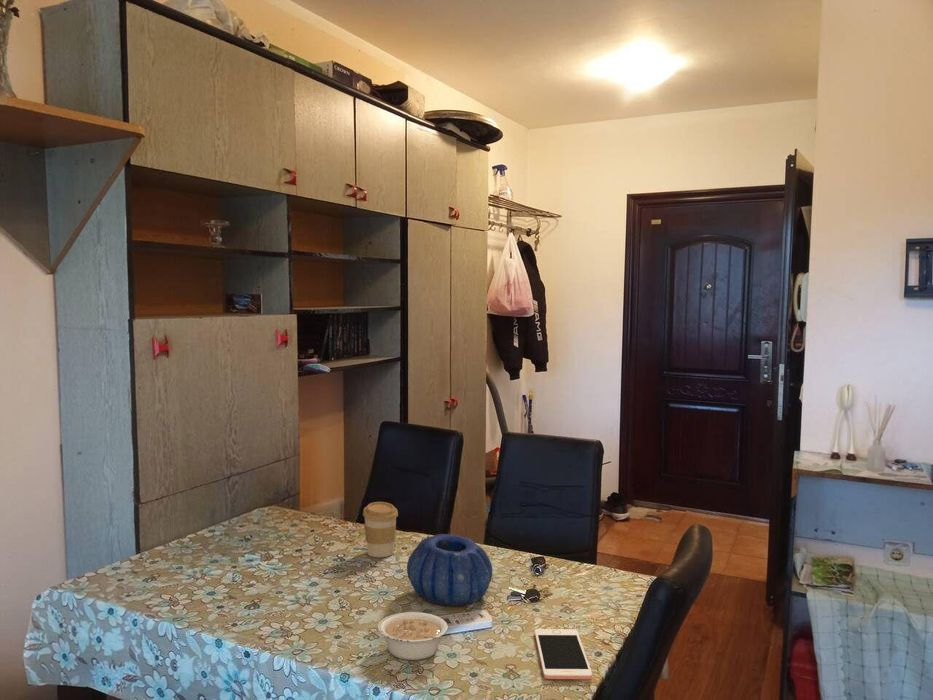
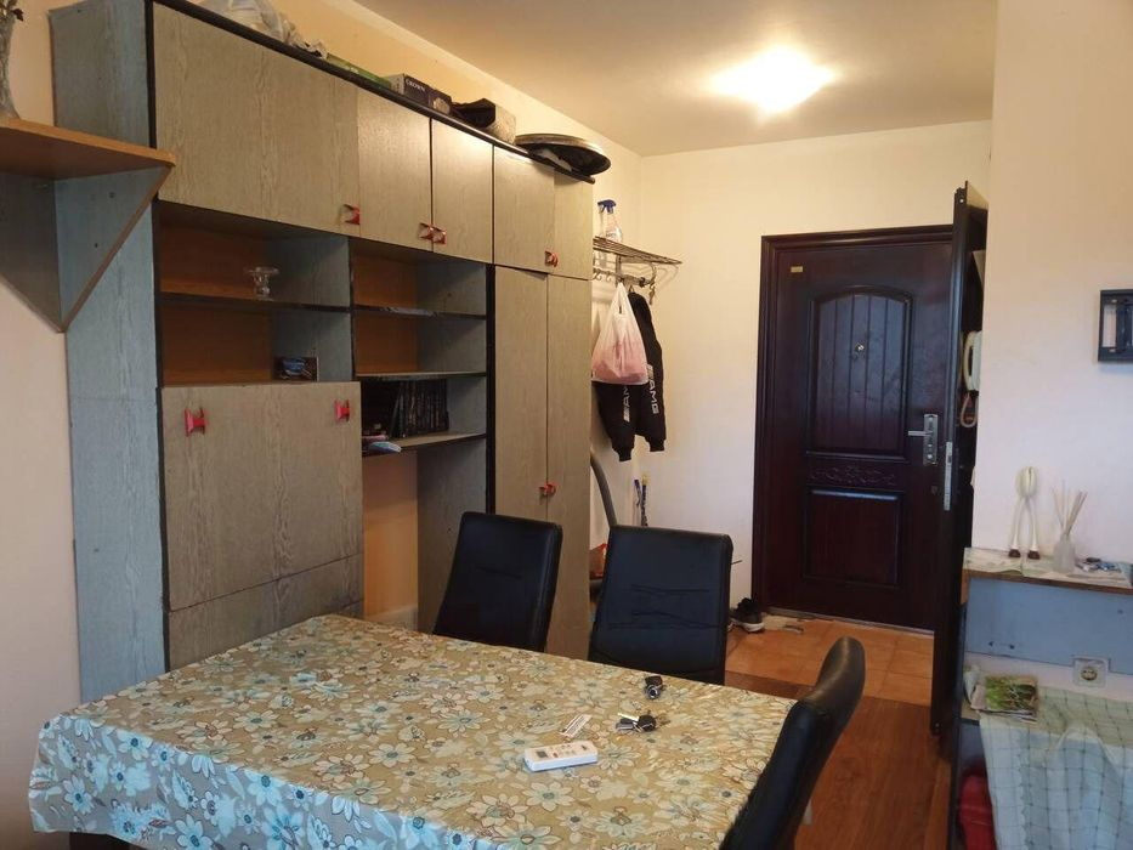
- coffee cup [362,501,399,558]
- cell phone [534,628,593,680]
- legume [377,611,449,661]
- decorative bowl [406,533,493,607]
